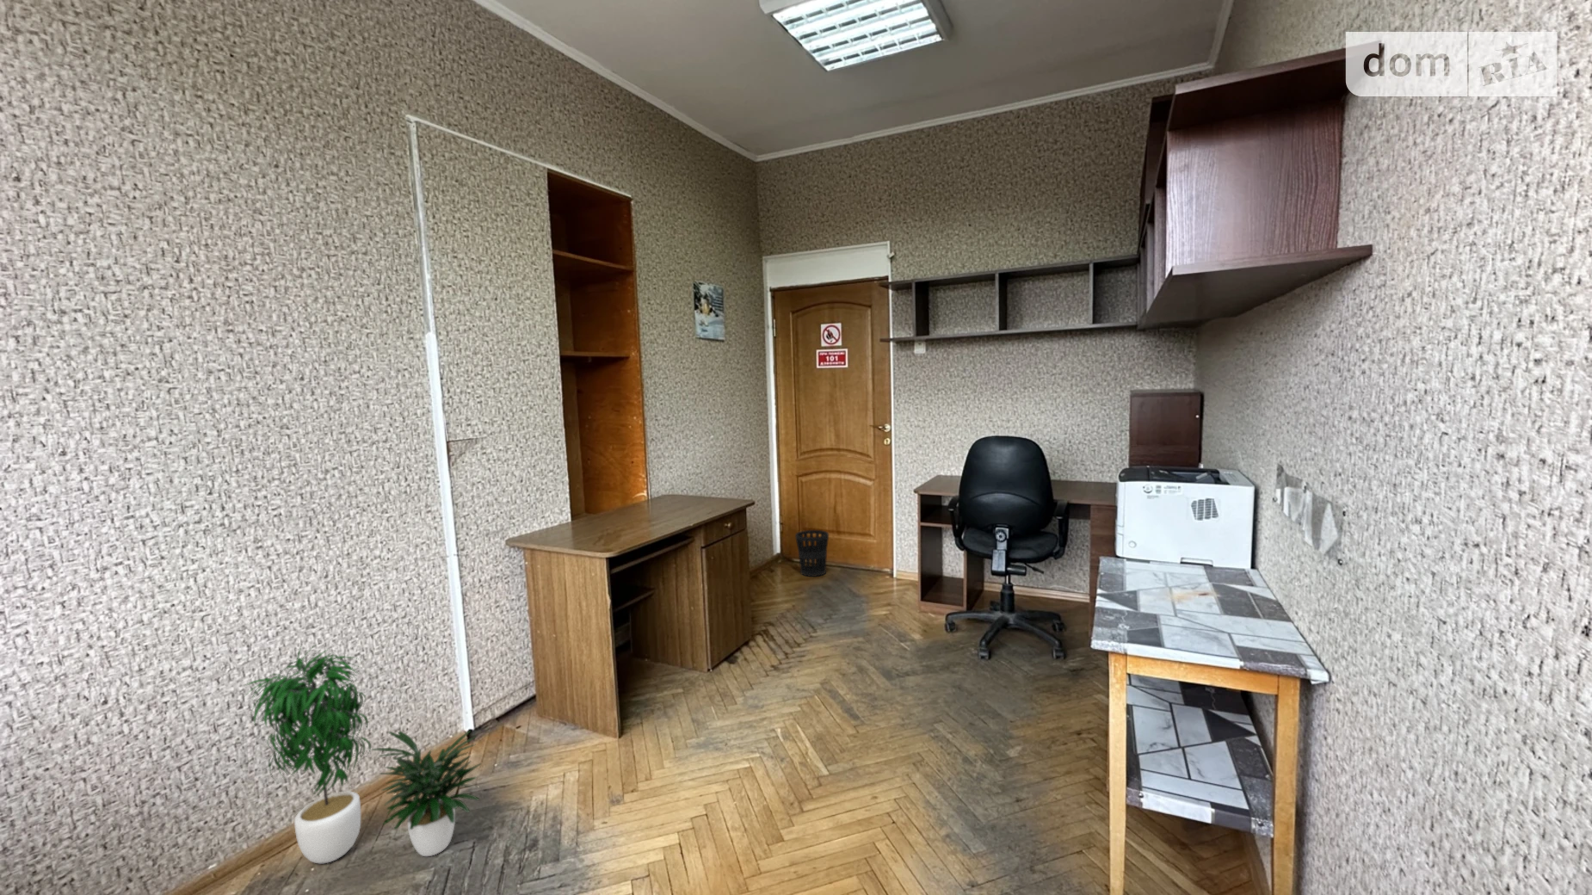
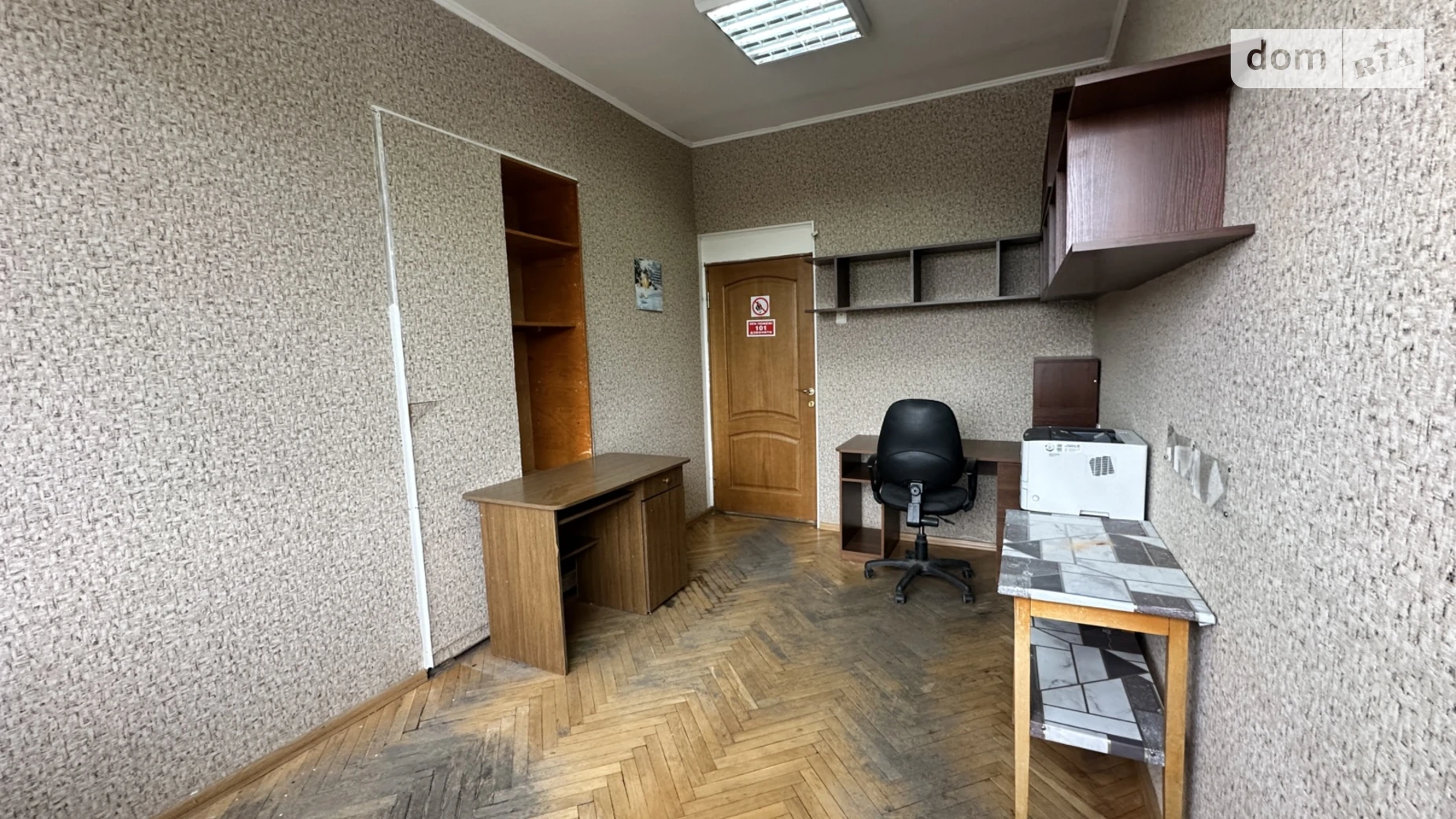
- wastebasket [794,529,830,577]
- potted plant [244,643,482,864]
